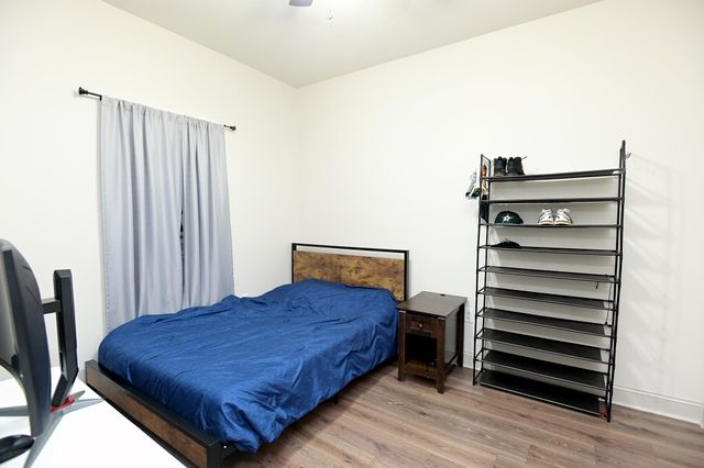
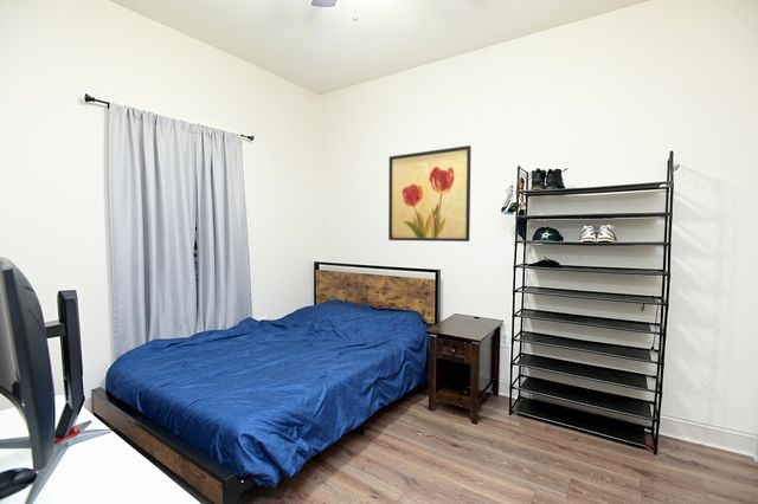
+ wall art [387,144,473,243]
